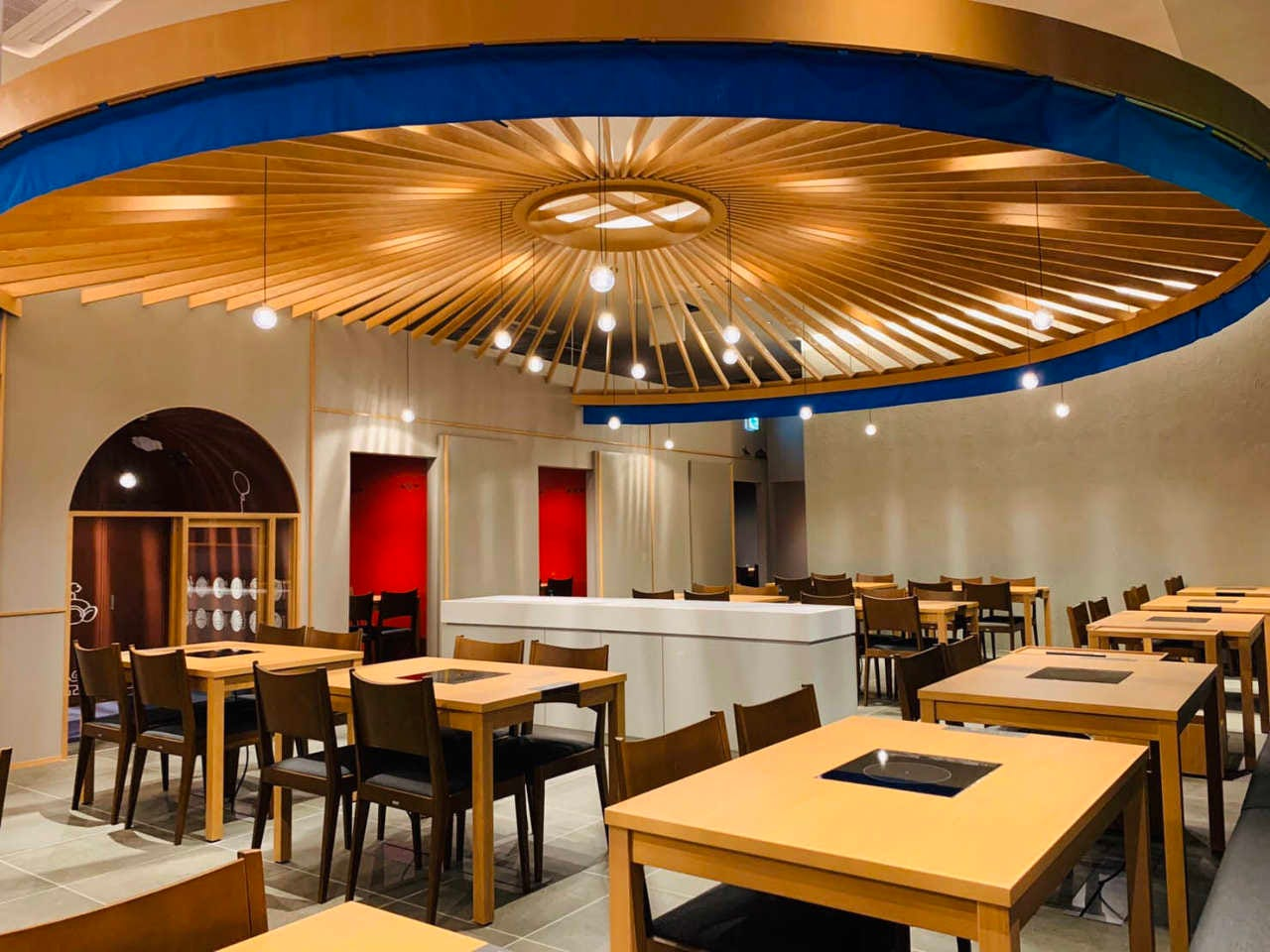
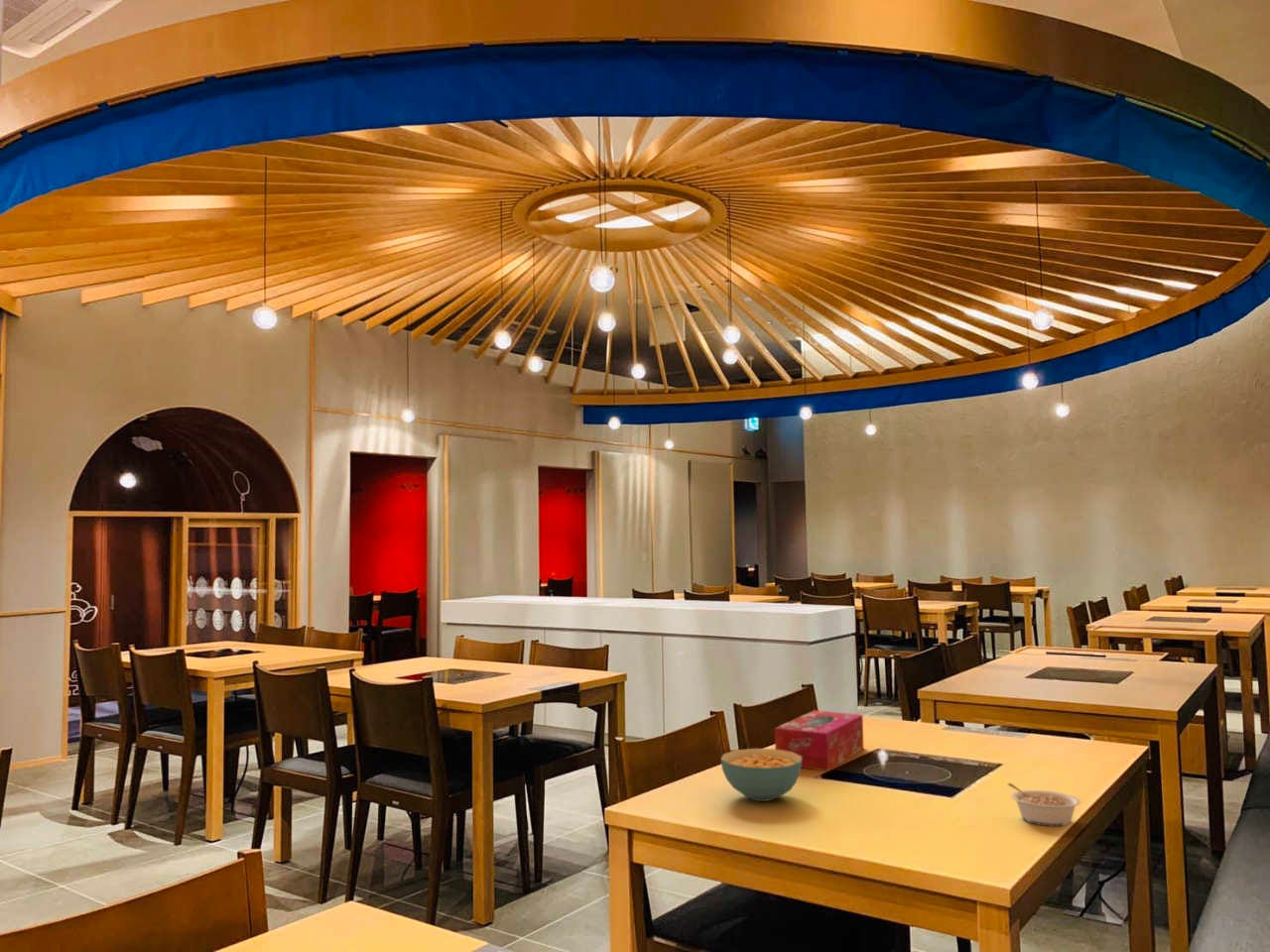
+ tissue box [774,709,864,772]
+ legume [1007,782,1081,827]
+ cereal bowl [719,748,802,802]
